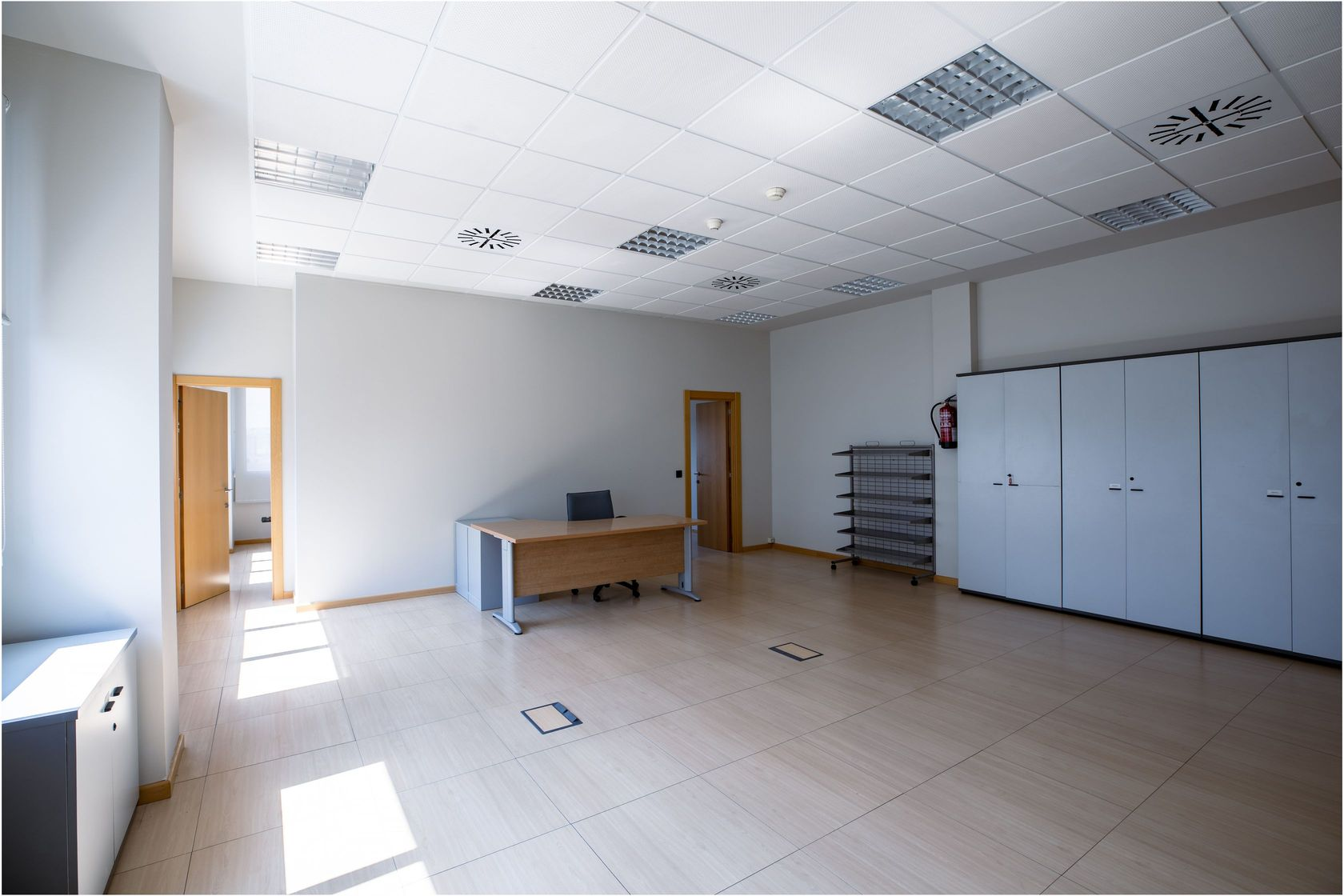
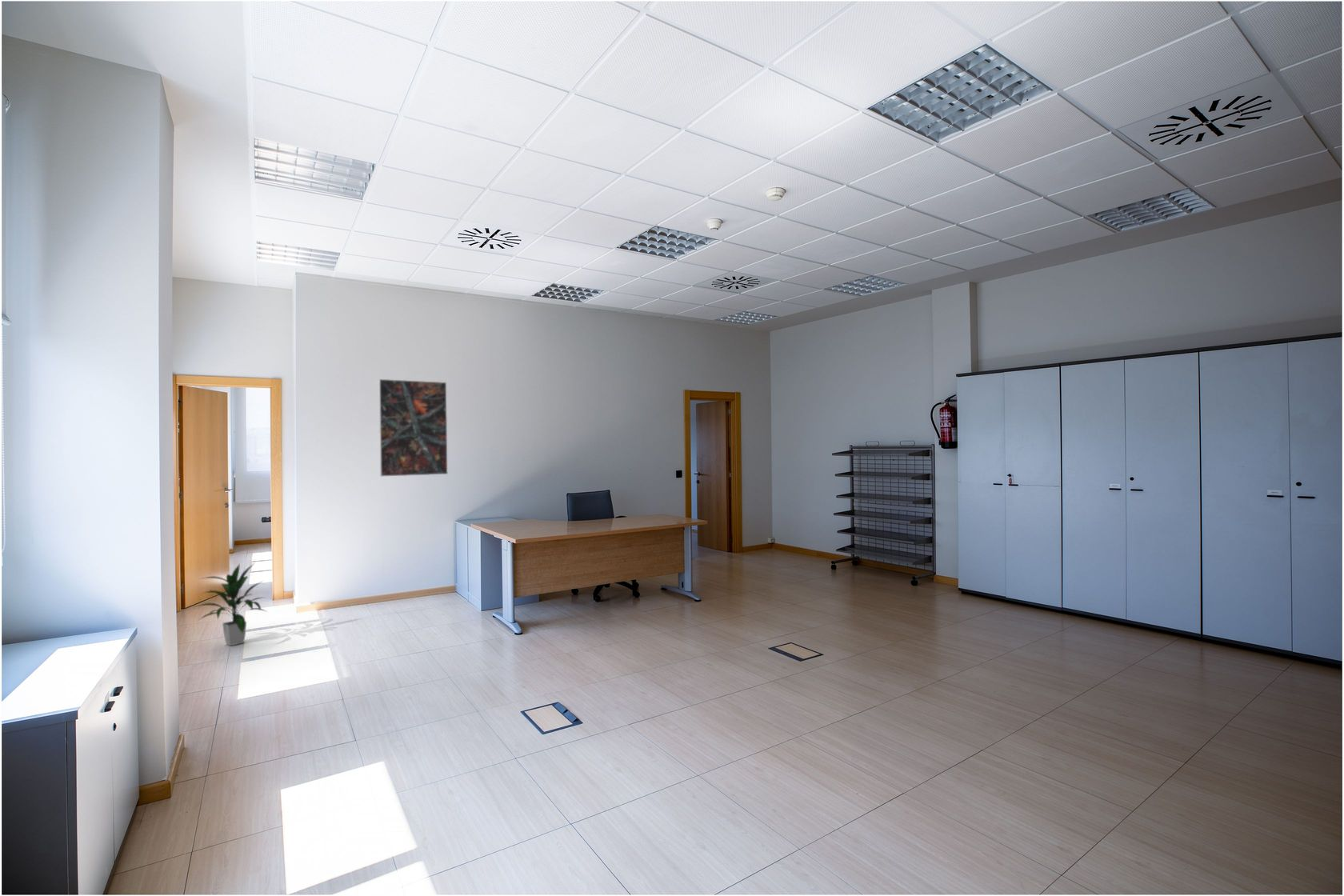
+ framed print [378,378,449,478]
+ indoor plant [194,562,268,646]
